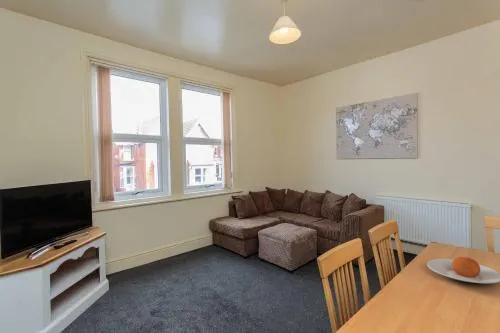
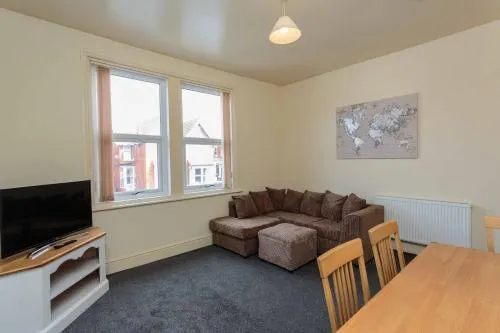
- plate [426,256,500,284]
